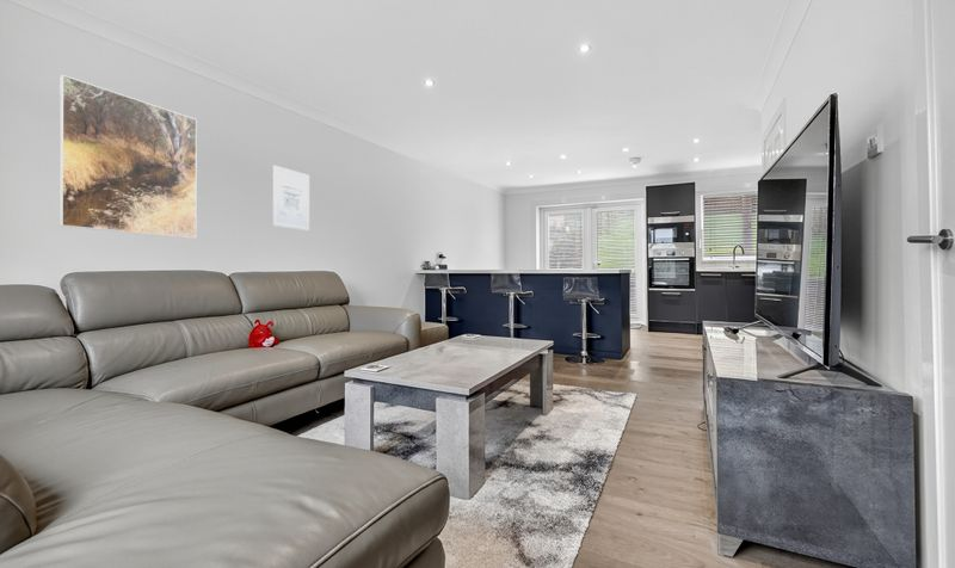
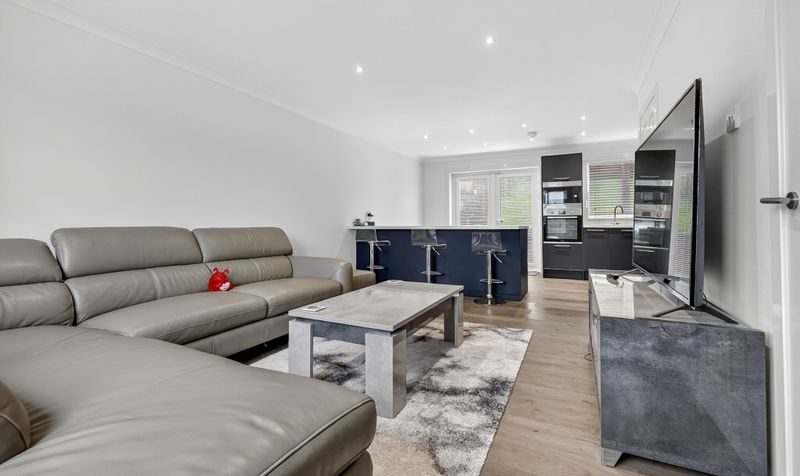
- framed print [58,74,198,240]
- wall art [271,163,310,231]
